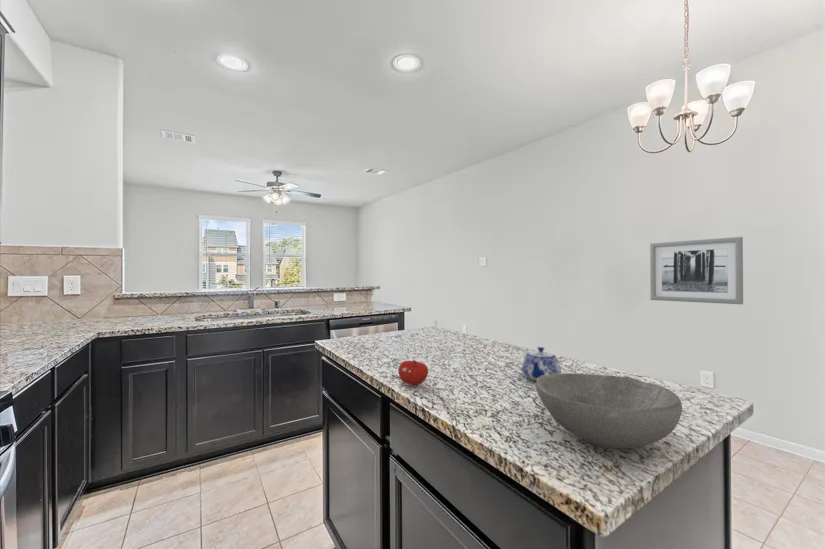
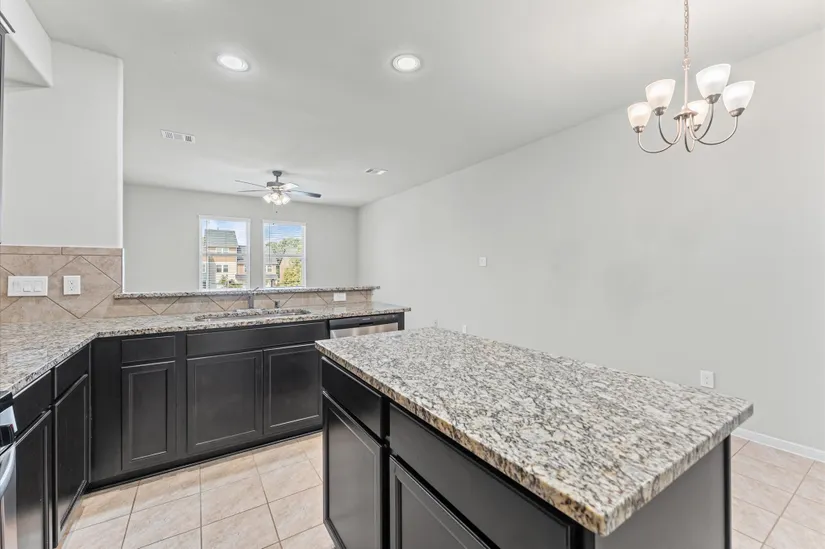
- wall art [649,236,744,305]
- teapot [520,346,562,382]
- fruit [397,359,429,386]
- bowl [535,372,683,450]
